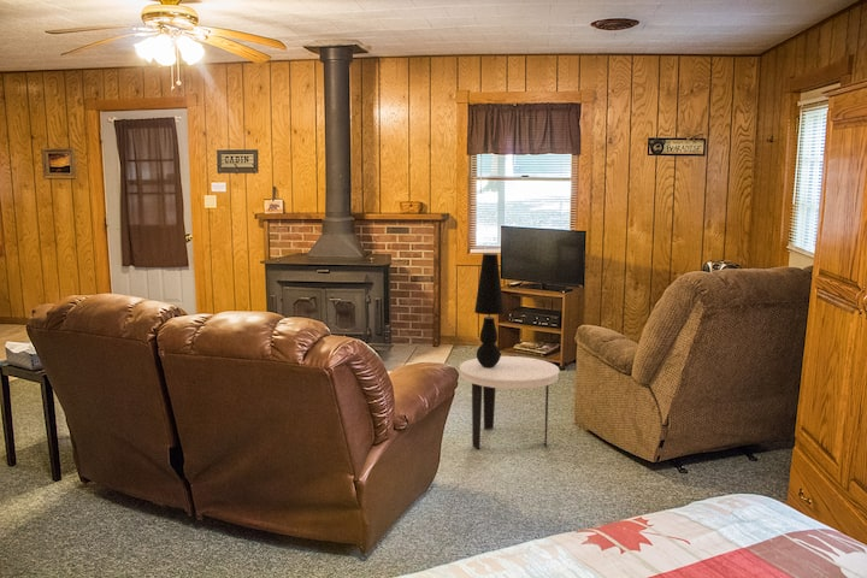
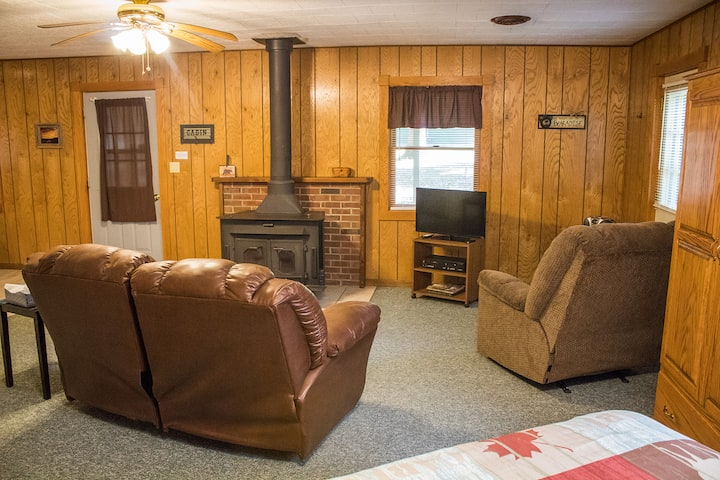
- side table [459,355,561,450]
- table lamp [473,252,505,368]
